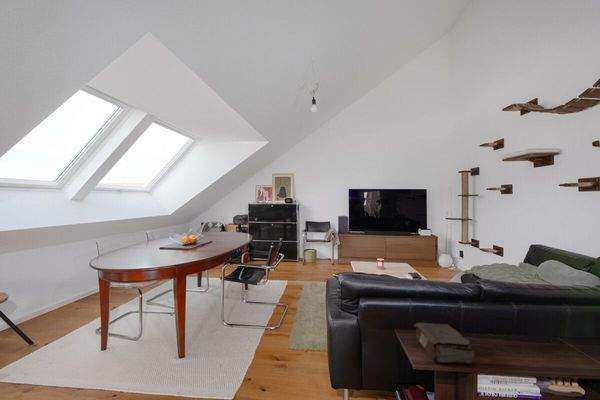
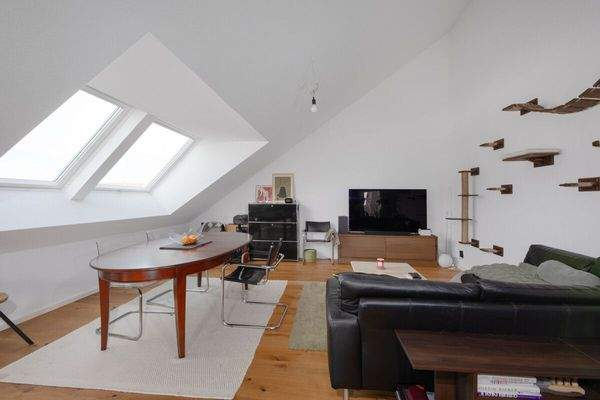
- book [413,322,475,365]
